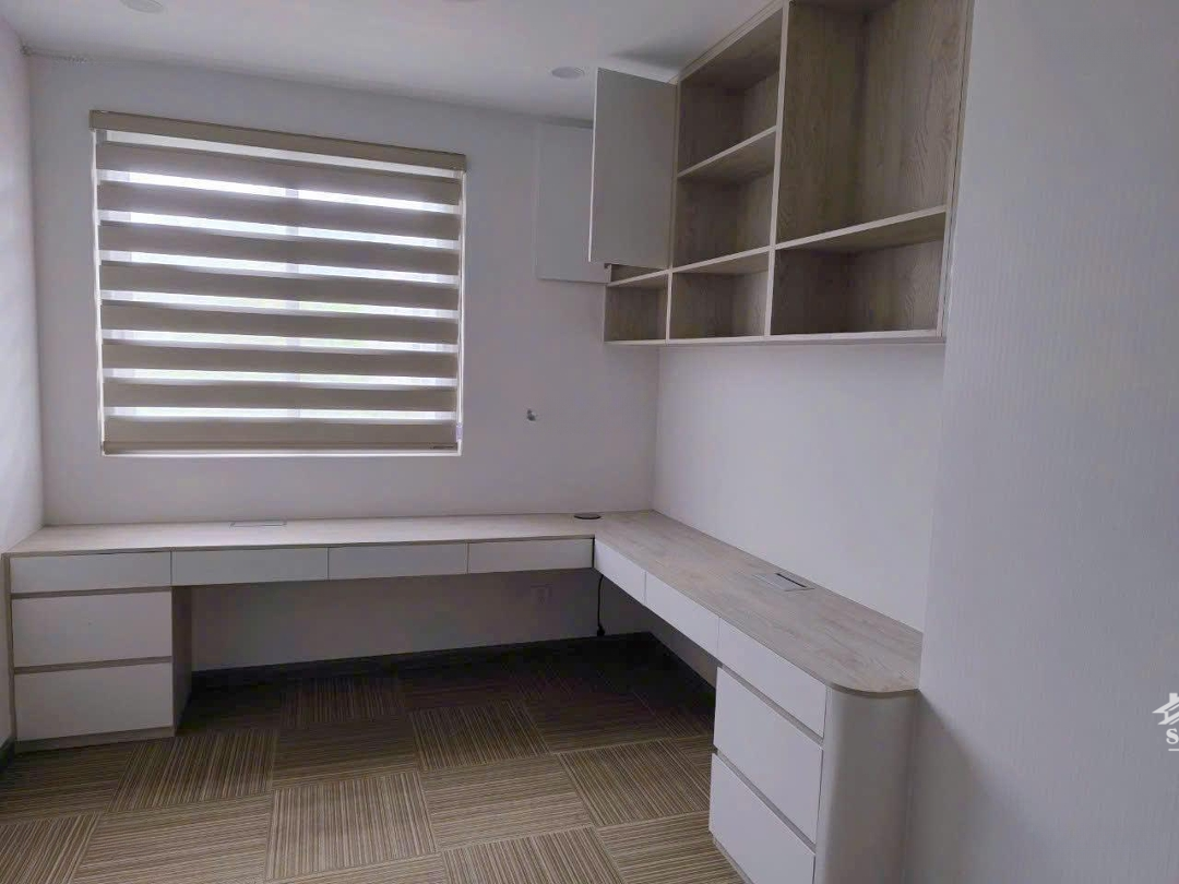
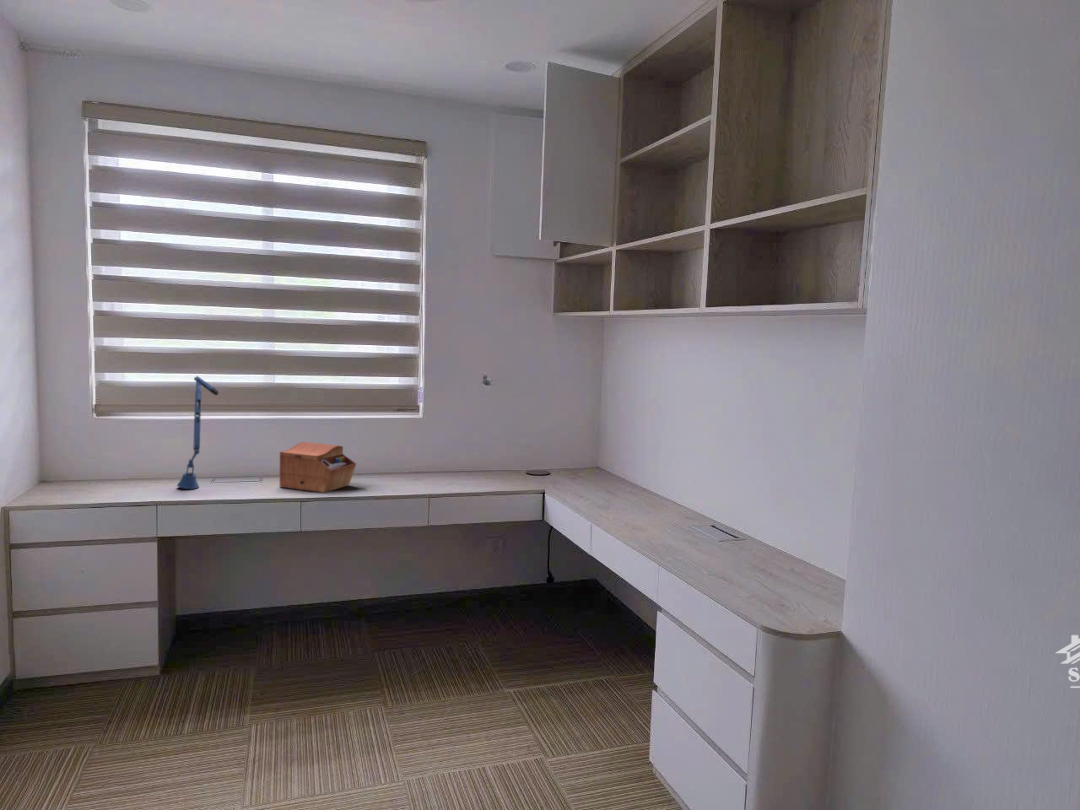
+ desk lamp [176,375,220,490]
+ sewing box [279,441,357,494]
